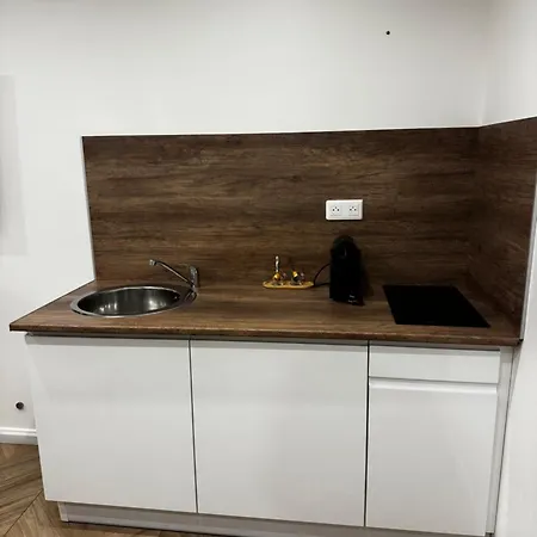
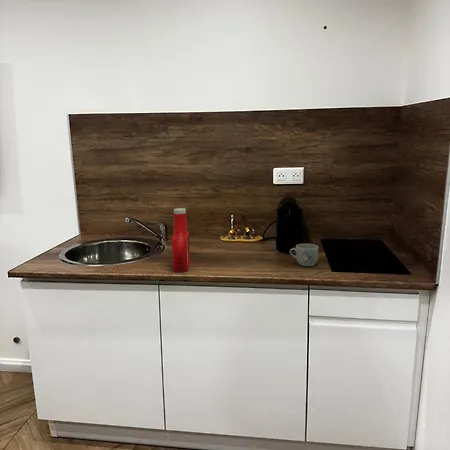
+ mug [289,243,319,267]
+ soap bottle [171,207,191,273]
